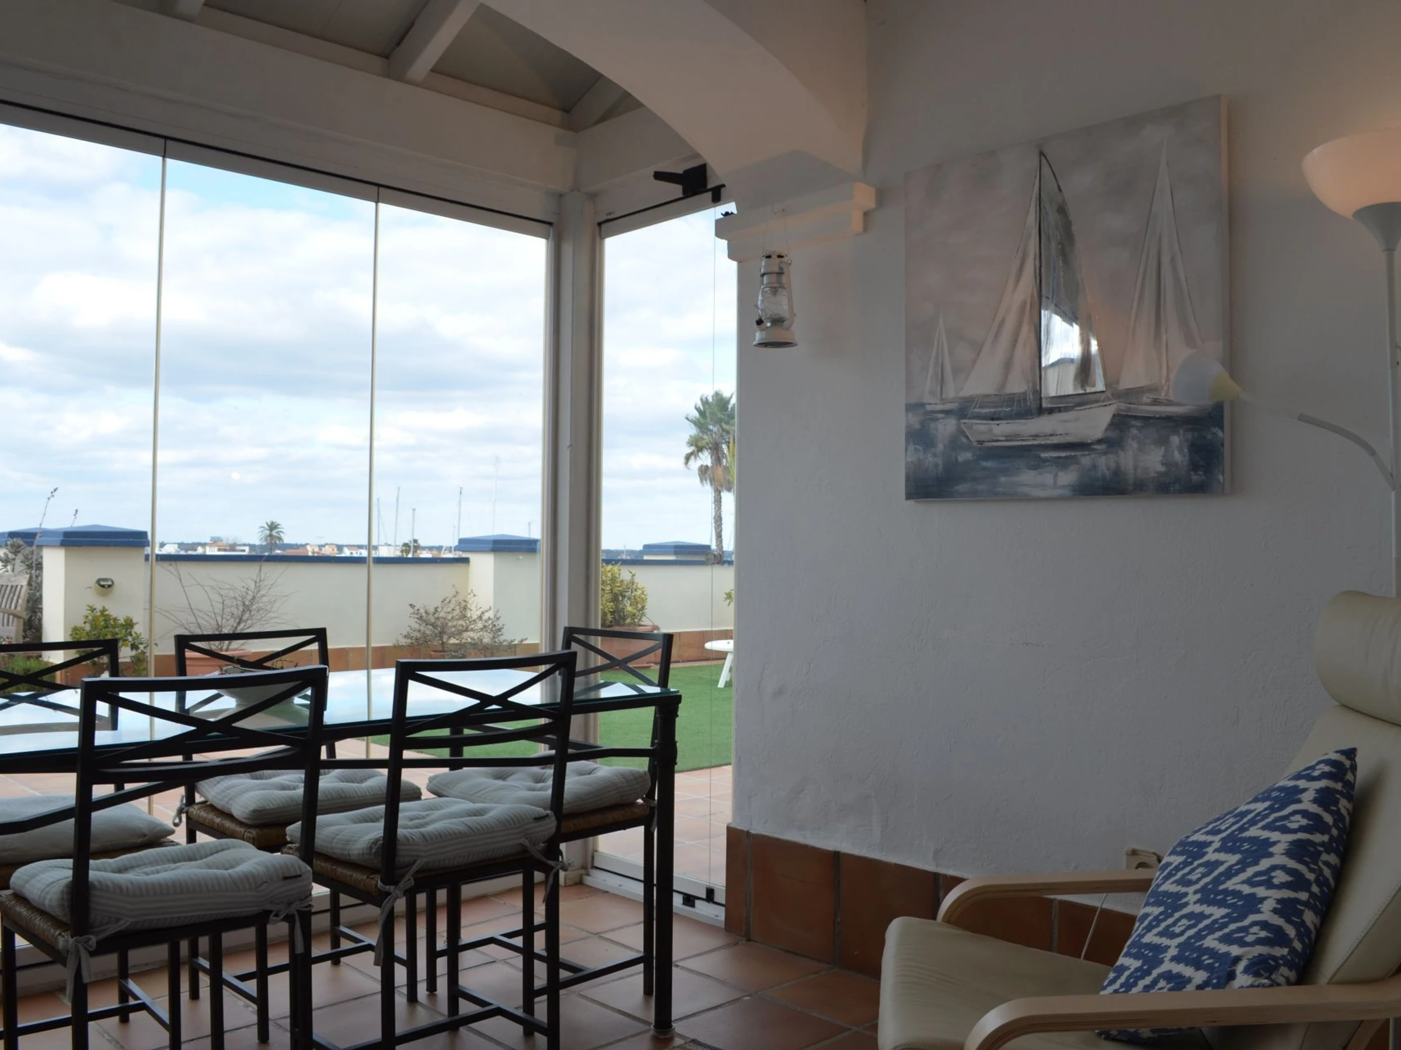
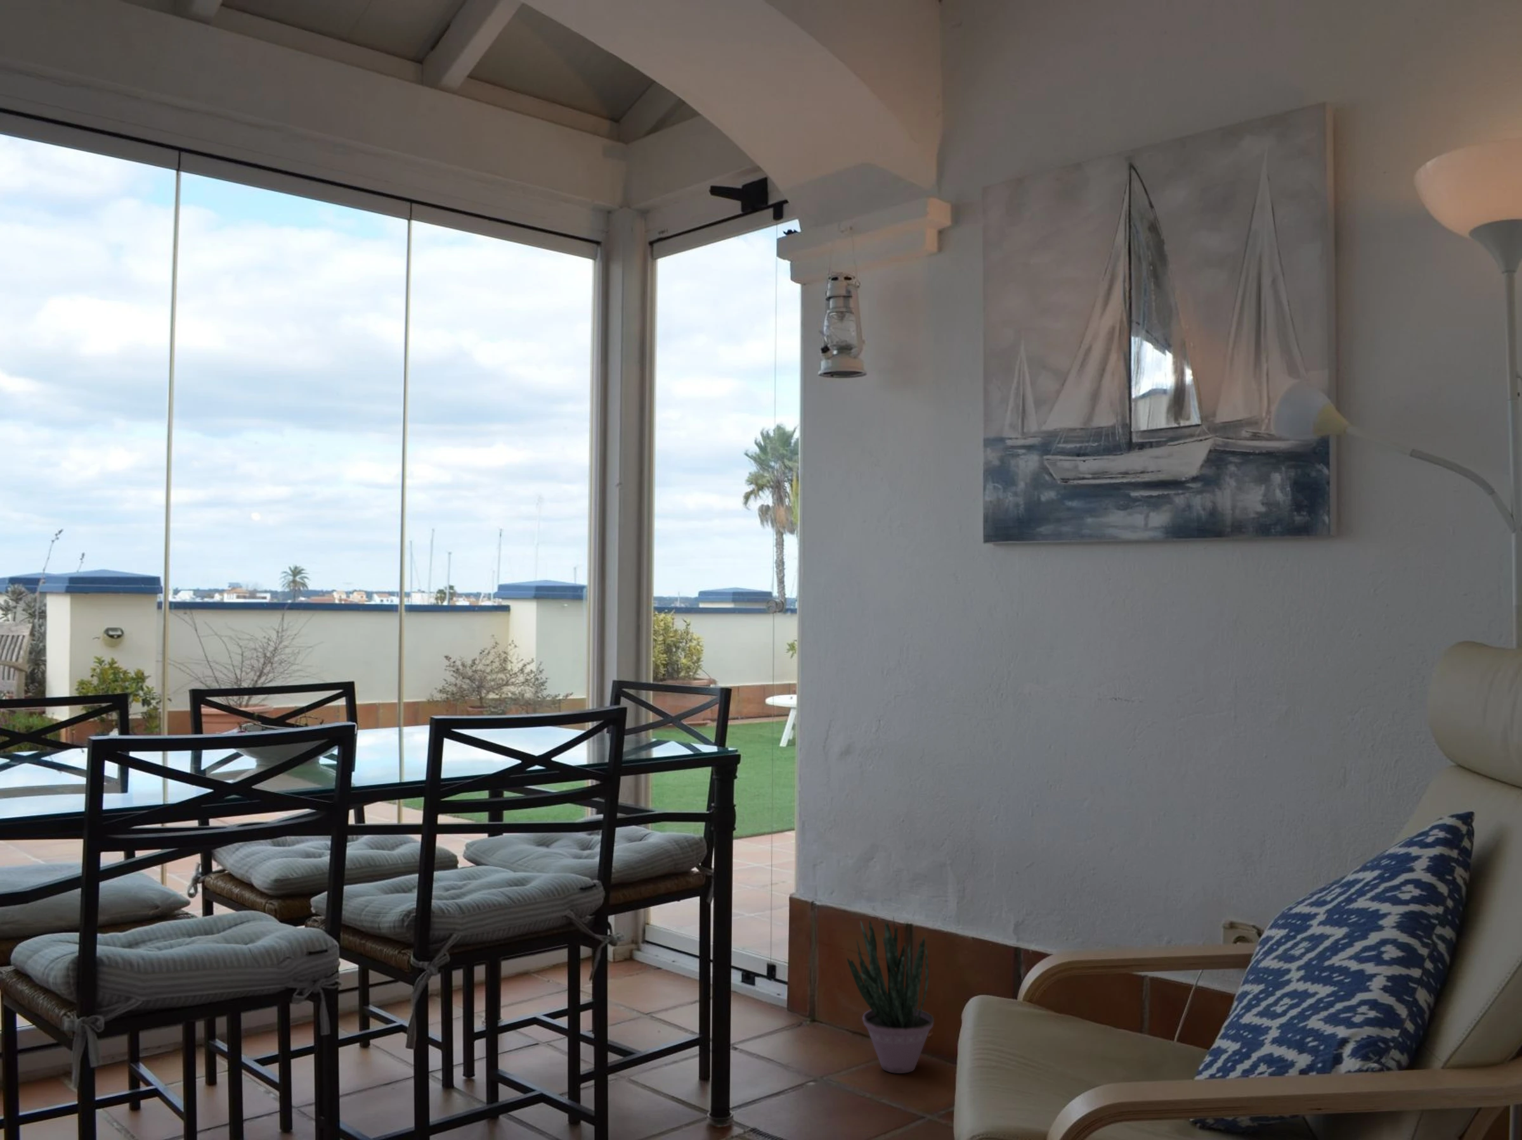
+ potted plant [846,916,935,1074]
